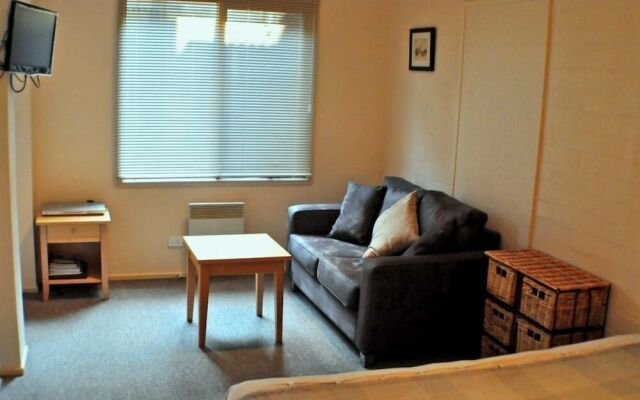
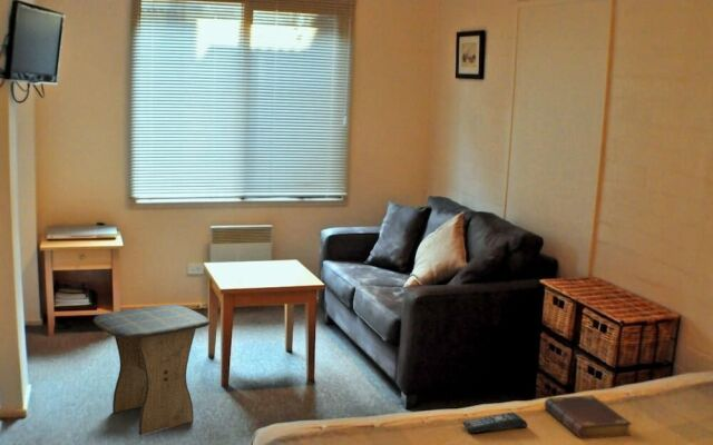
+ book [544,394,633,441]
+ remote control [461,412,528,434]
+ stool [92,304,211,436]
